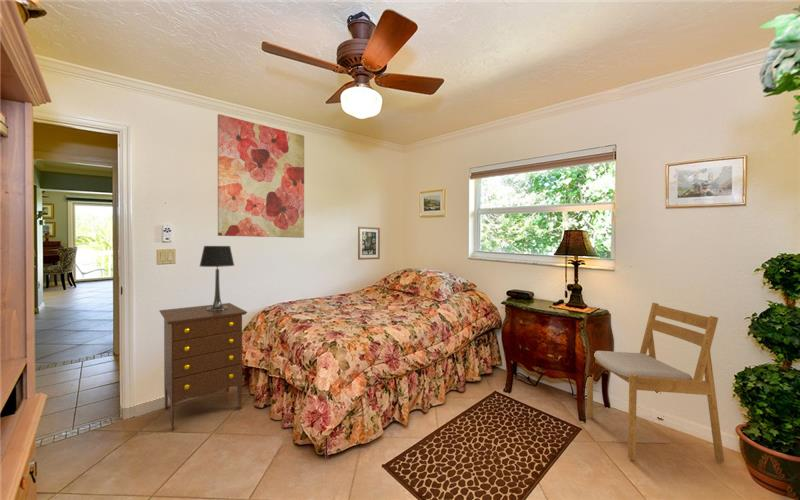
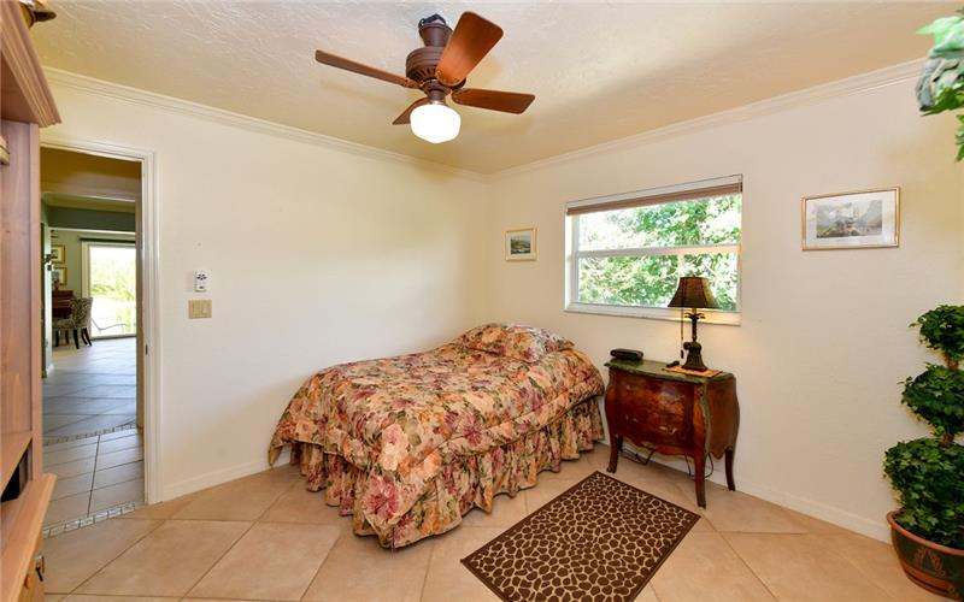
- dresser [158,302,248,431]
- wall art [217,113,305,239]
- wall art [357,226,381,261]
- table lamp [199,245,235,311]
- chair [586,302,725,463]
